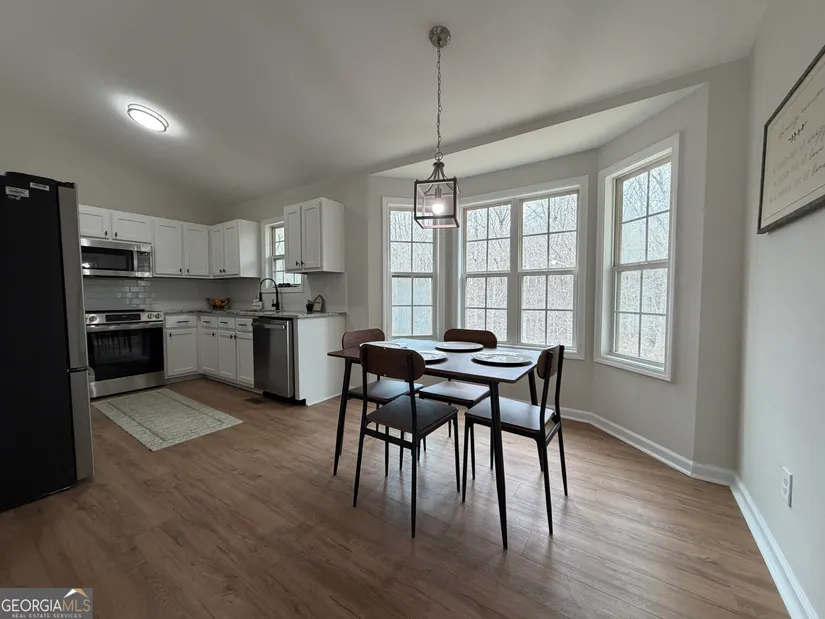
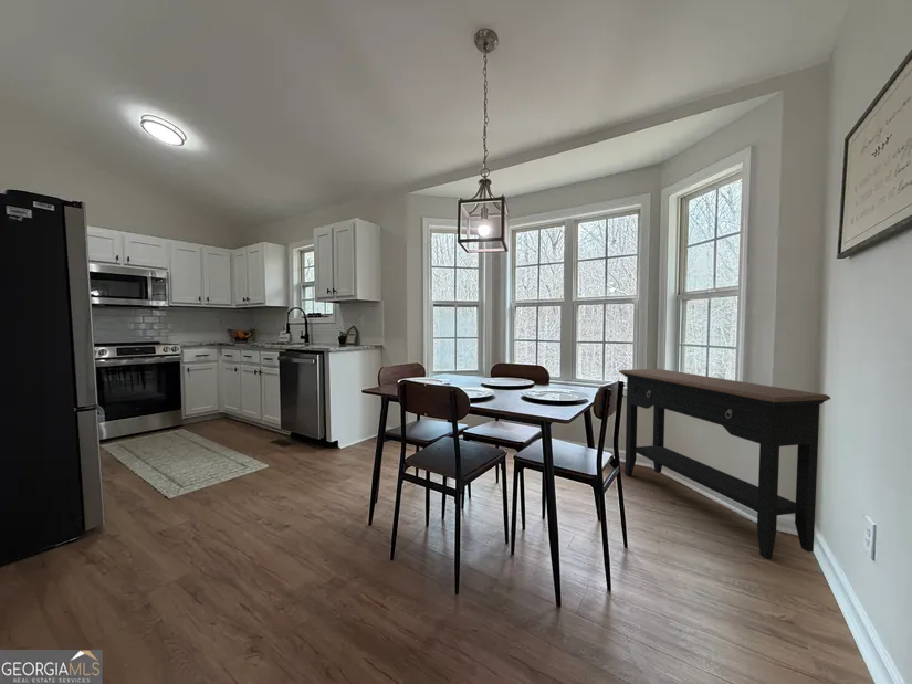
+ console table [618,368,831,559]
